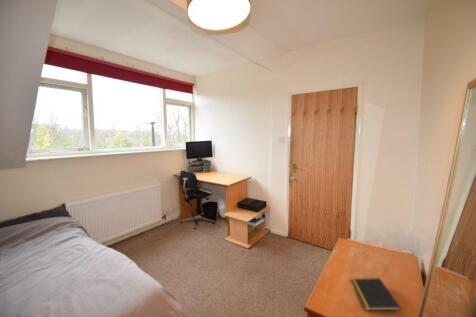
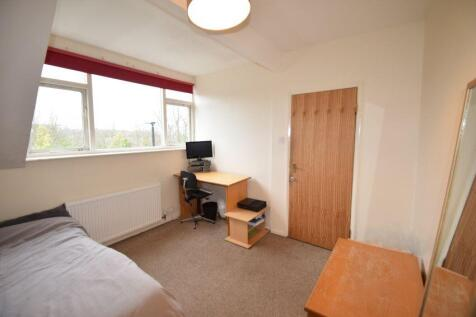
- notepad [349,277,402,311]
